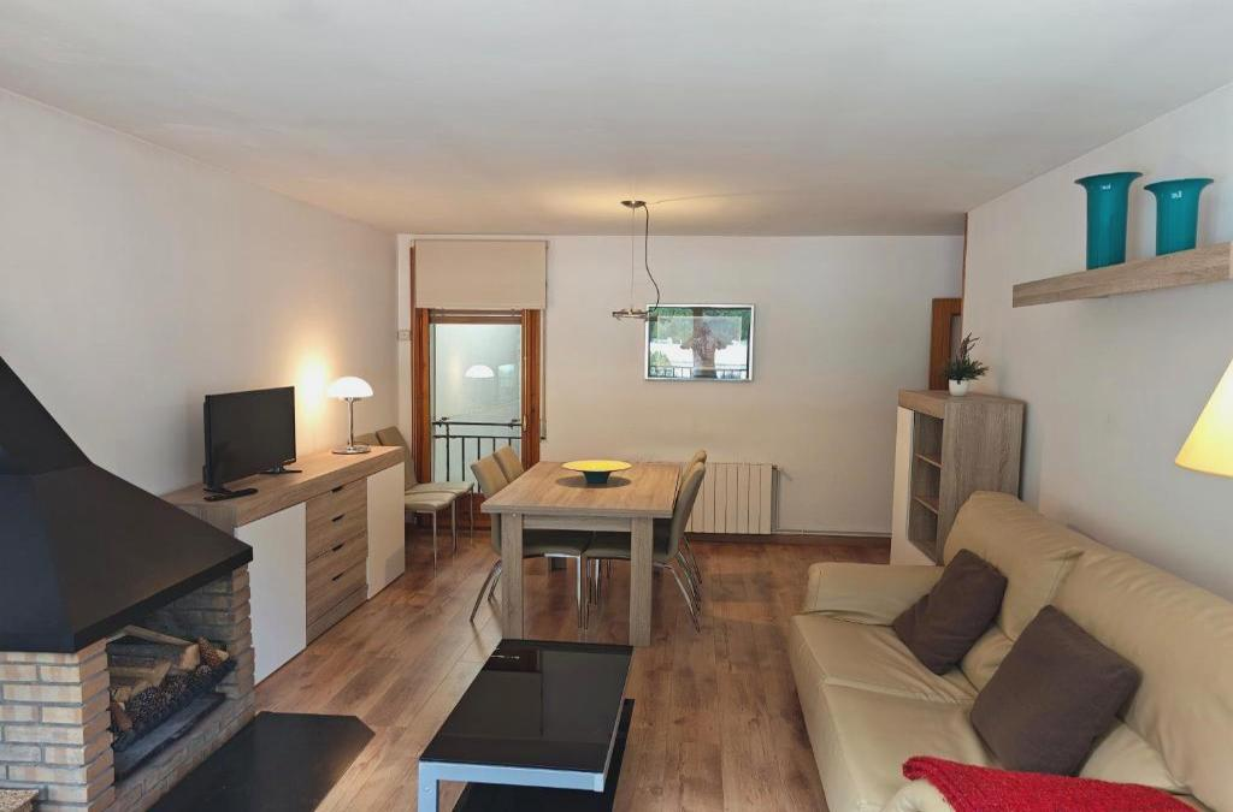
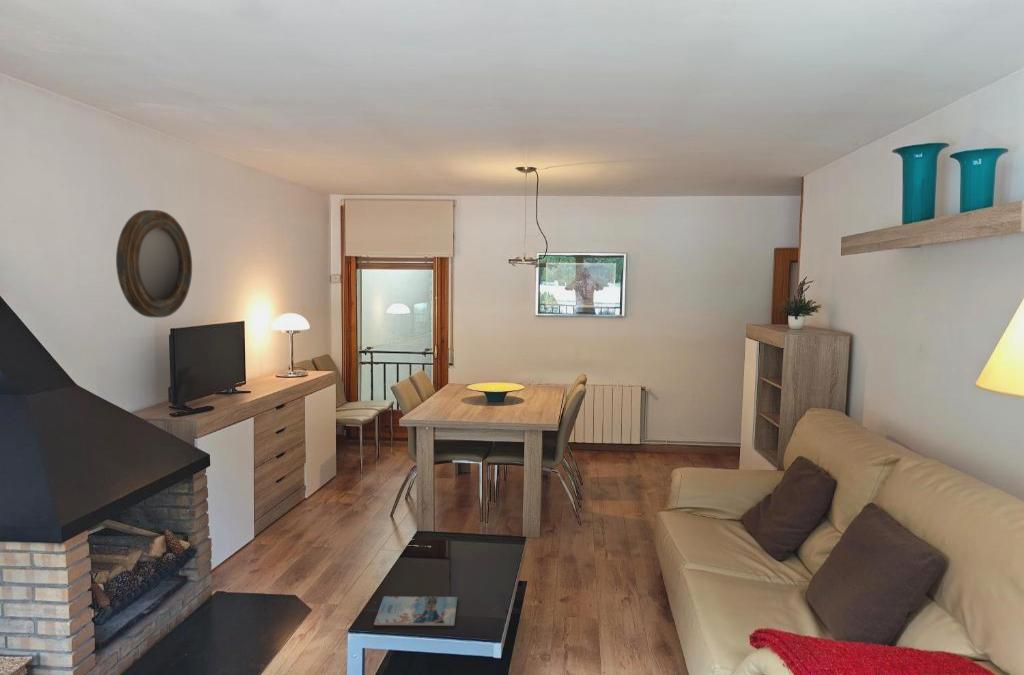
+ magazine [373,595,458,627]
+ home mirror [115,209,193,318]
